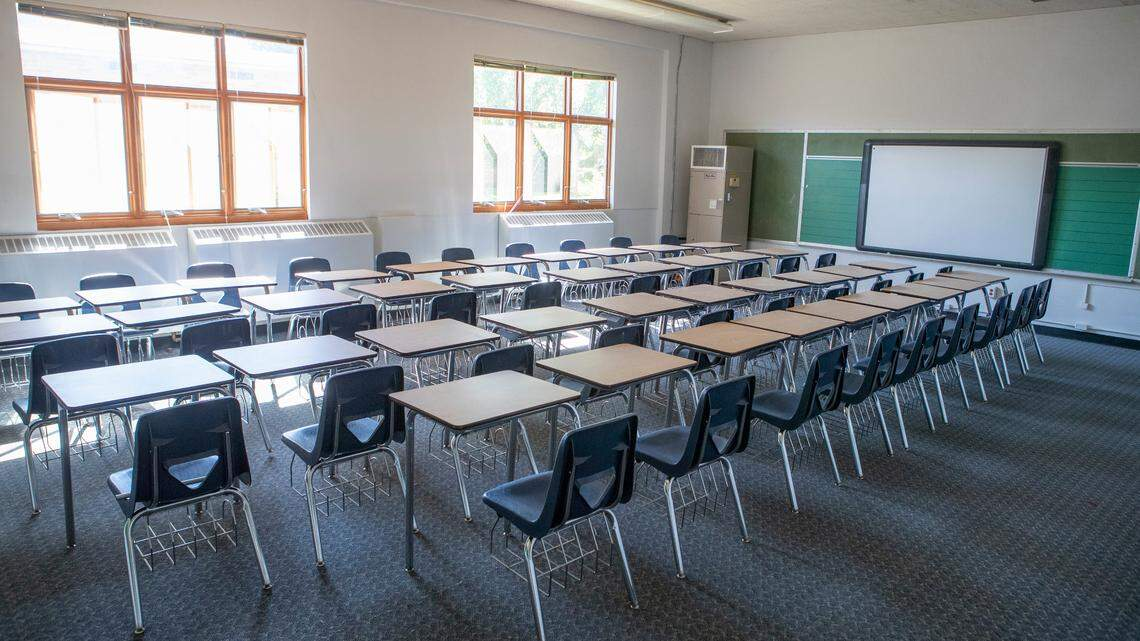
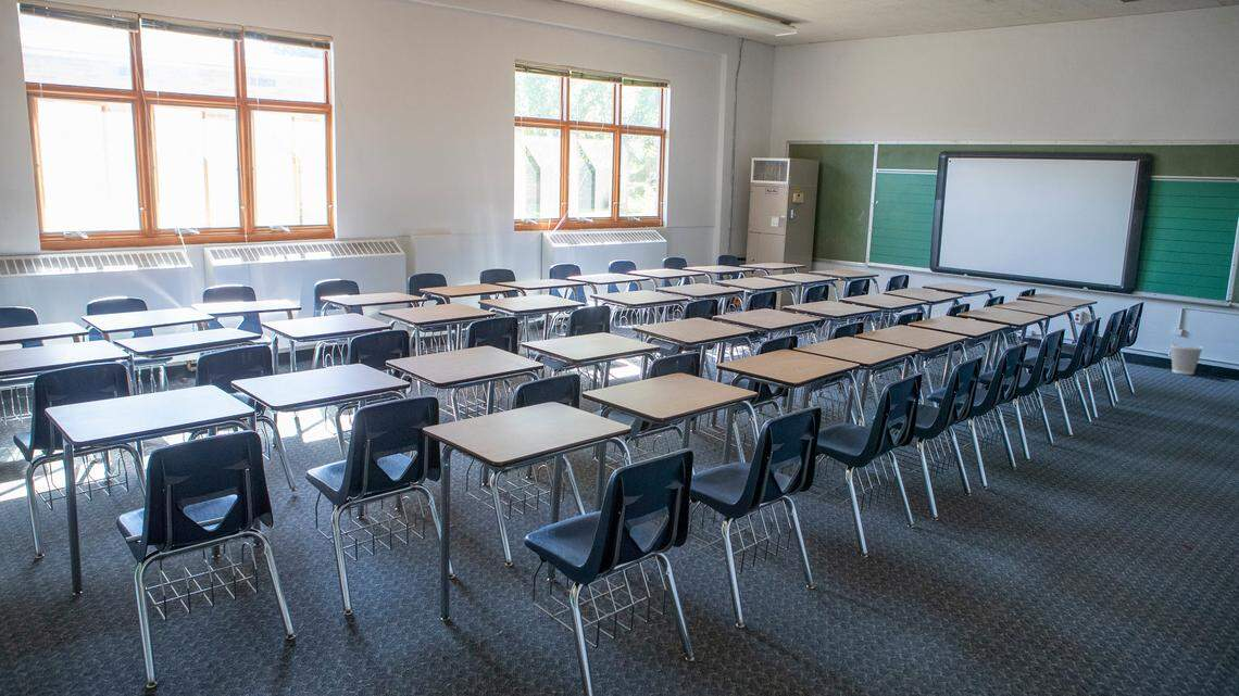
+ wastebasket [1169,343,1204,376]
